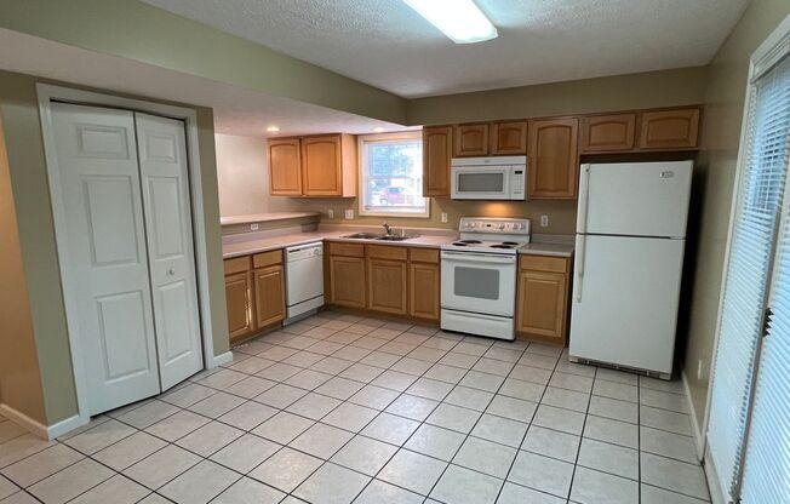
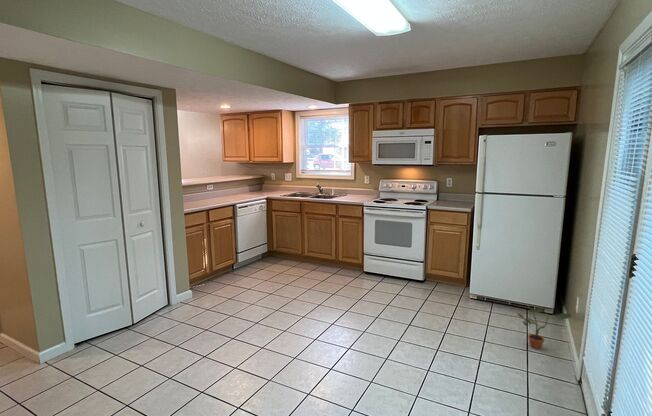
+ potted plant [516,305,573,350]
